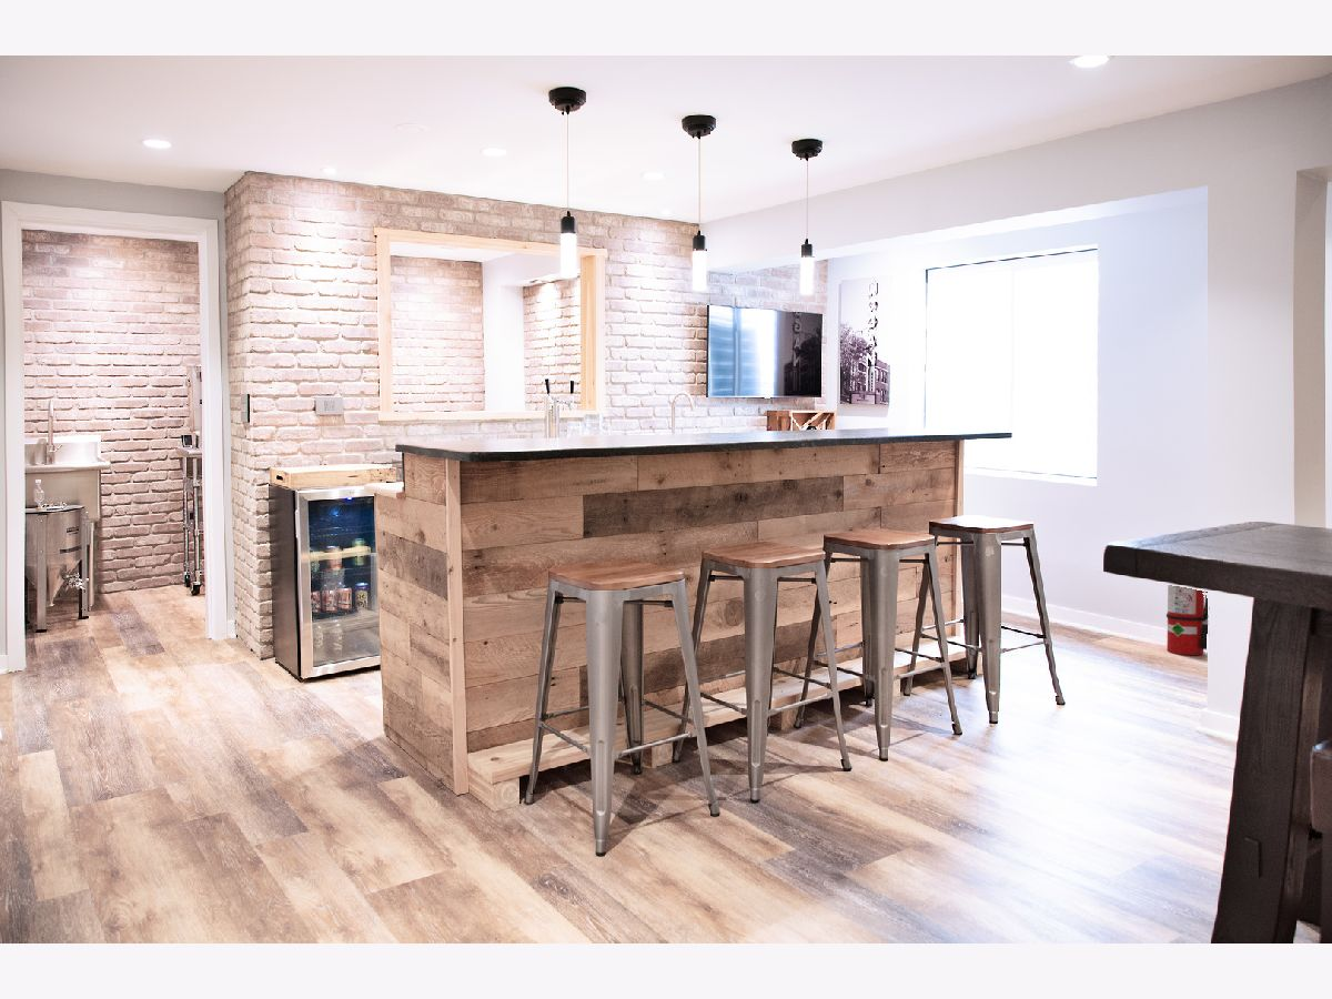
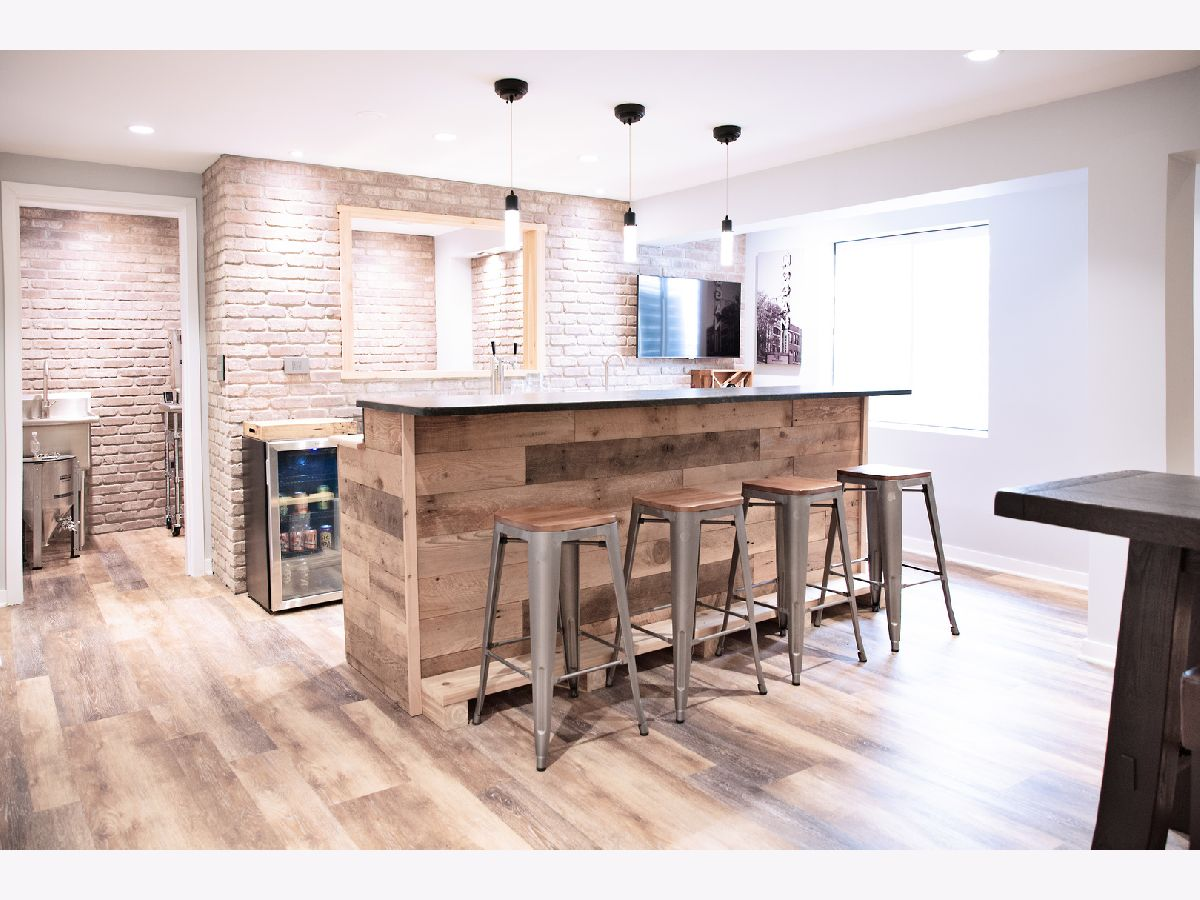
- fire extinguisher [1166,584,1209,656]
